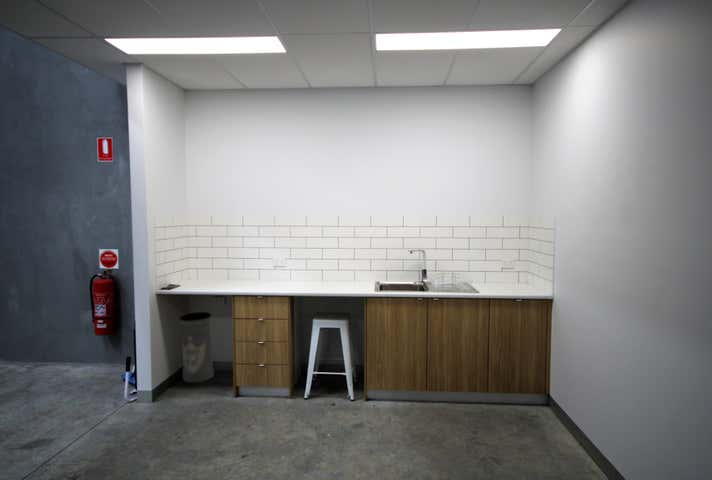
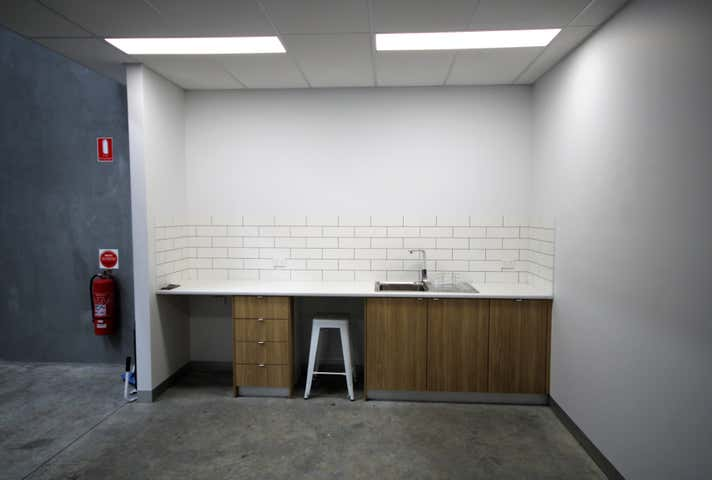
- trash bin [178,311,215,383]
